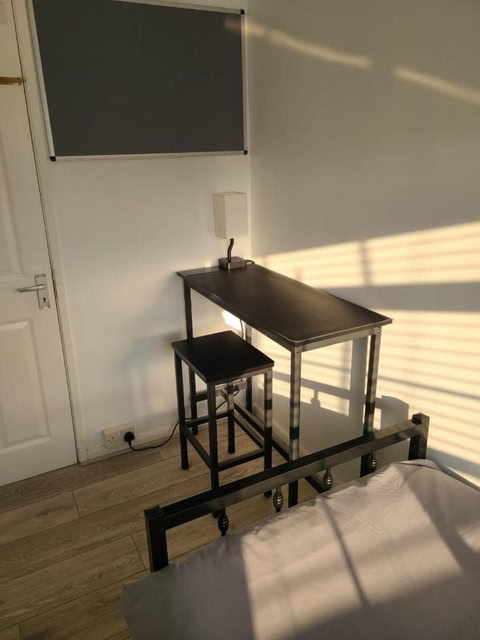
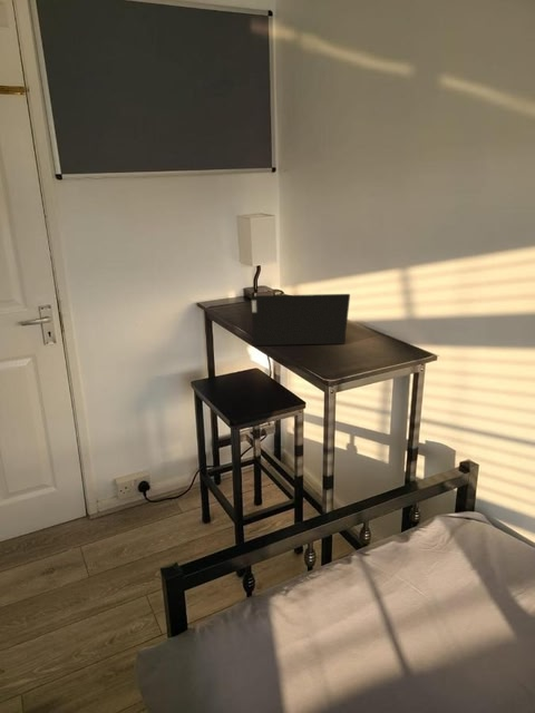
+ laptop computer [251,293,351,346]
